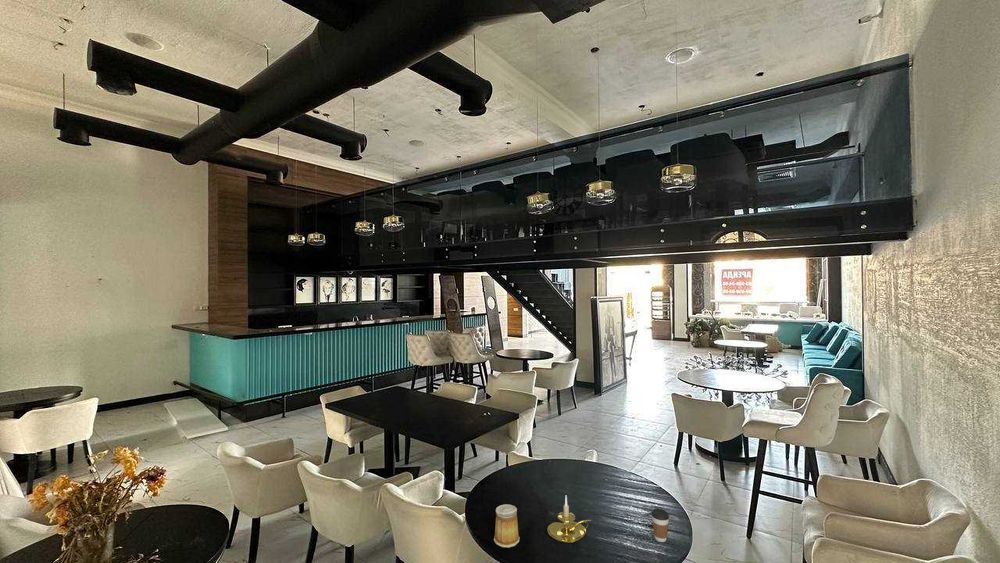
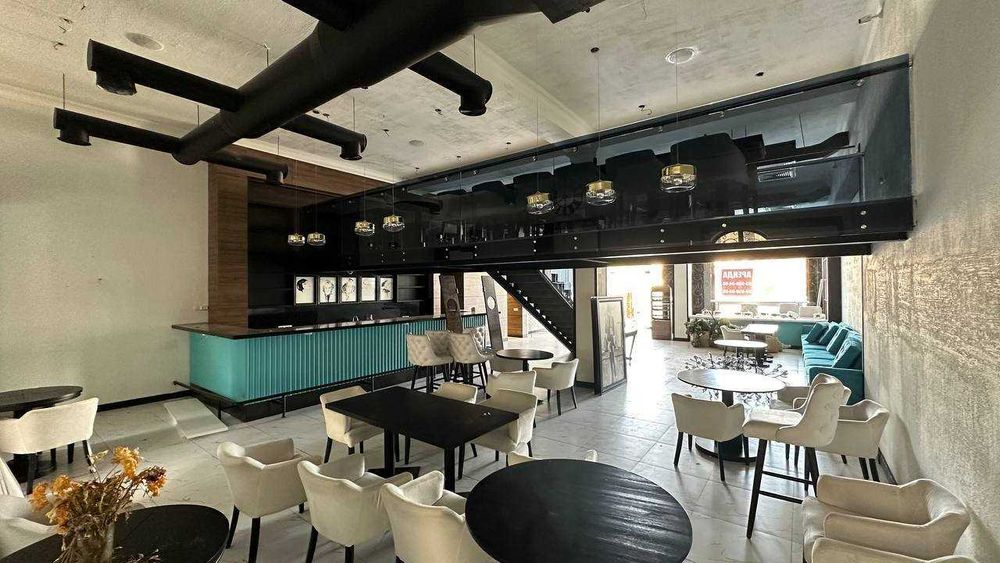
- mug [493,503,521,549]
- coffee cup [650,508,670,543]
- candle holder [546,495,592,544]
